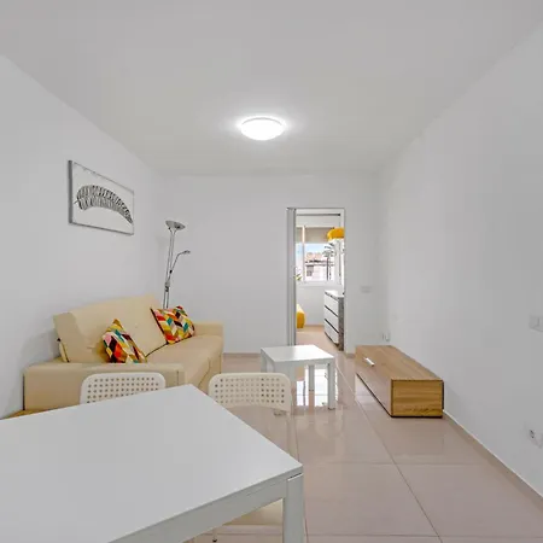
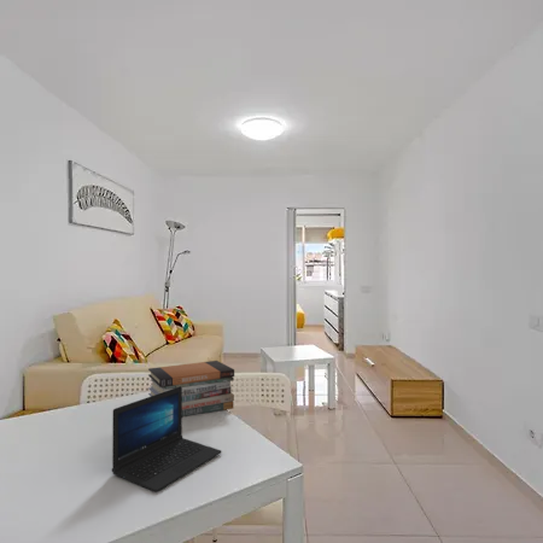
+ laptop [111,386,222,492]
+ book stack [147,360,235,418]
